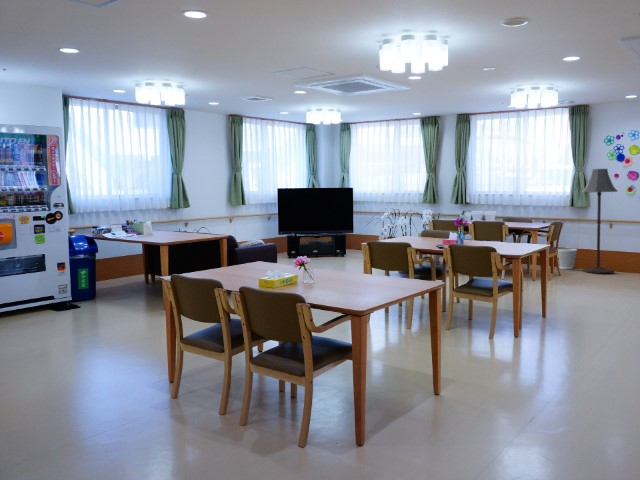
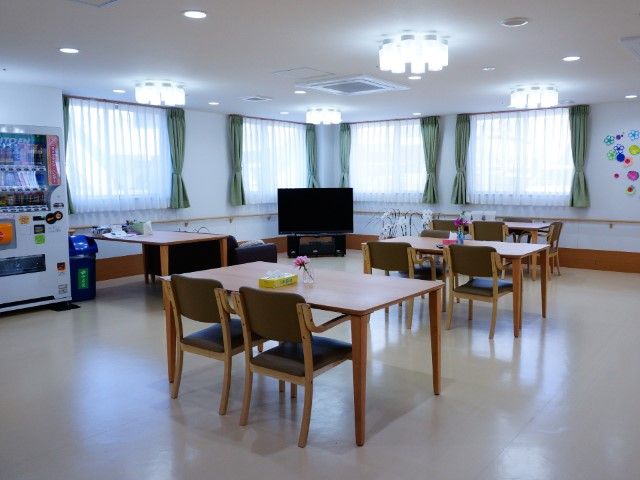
- wastebasket [557,247,578,270]
- floor lamp [581,168,619,275]
